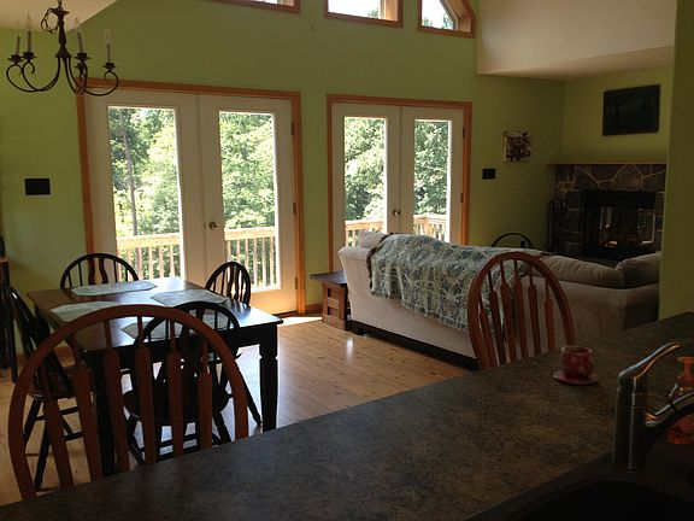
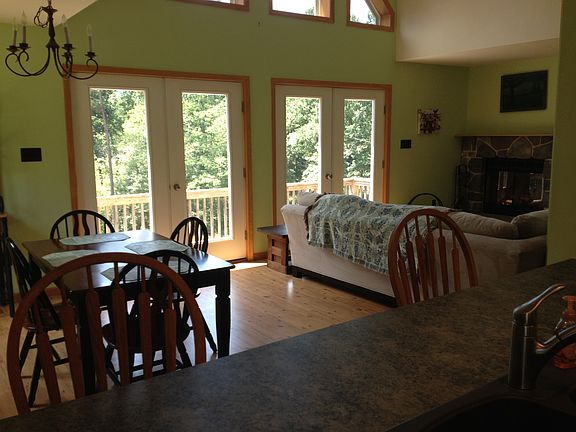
- teacup [553,345,599,386]
